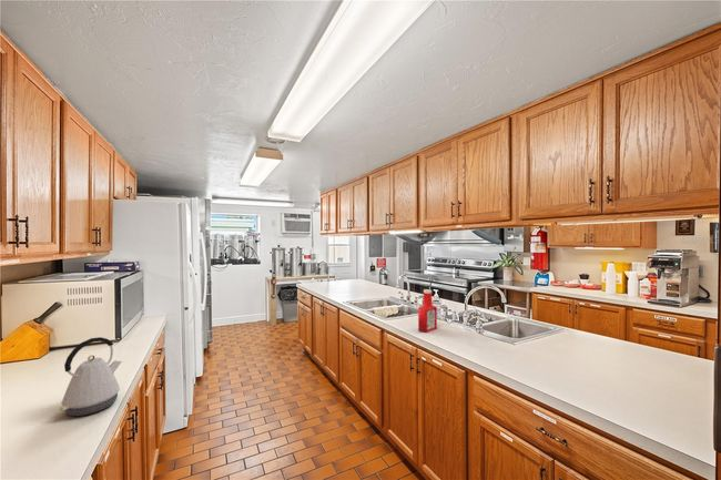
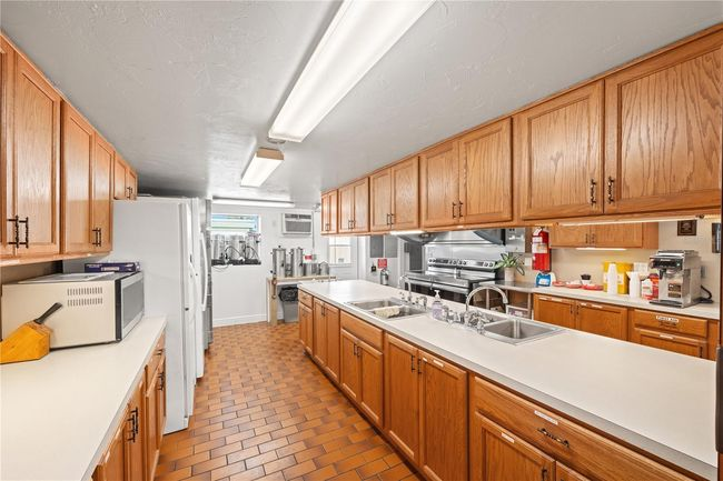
- kettle [59,336,122,417]
- soap bottle [417,288,438,334]
